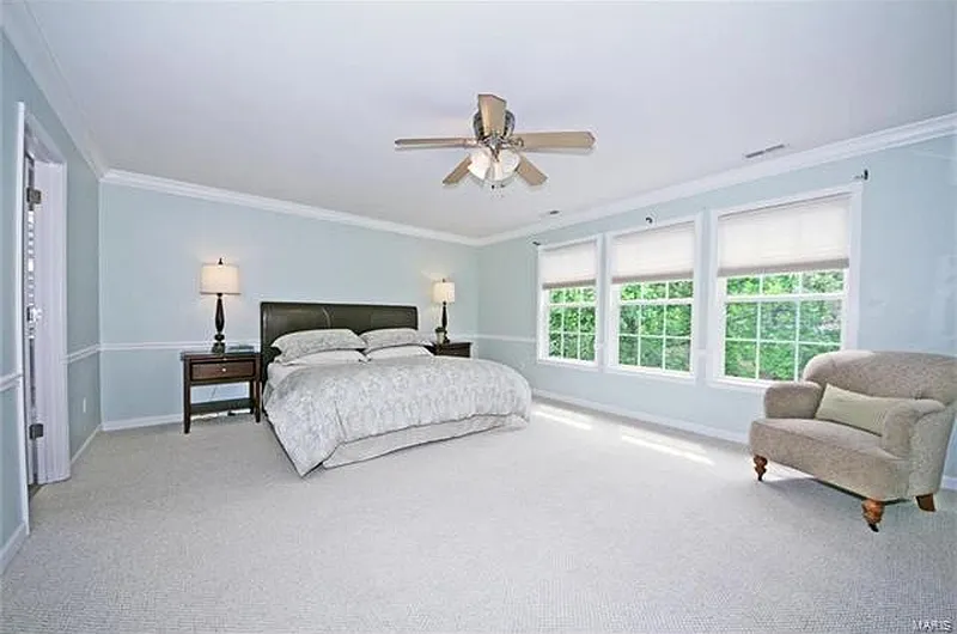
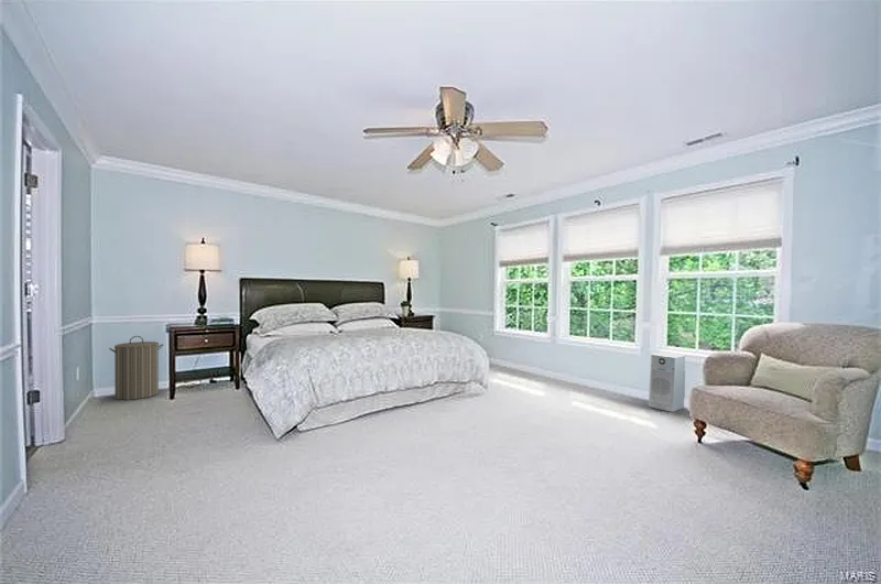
+ laundry hamper [108,335,164,401]
+ air purifier [648,352,686,413]
